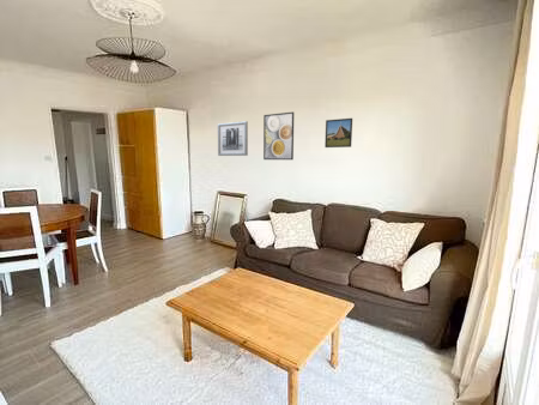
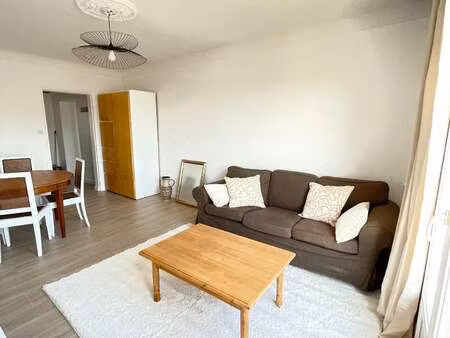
- wall art [217,120,249,157]
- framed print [262,110,295,161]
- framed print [323,117,353,149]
